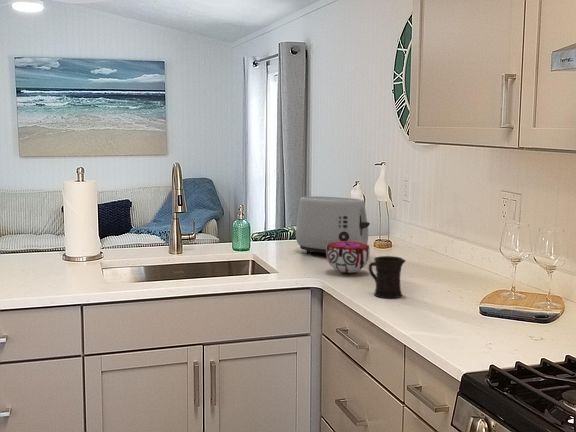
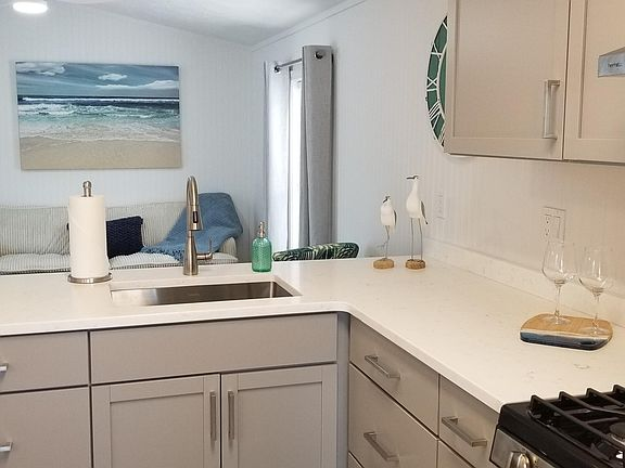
- toaster [295,195,371,254]
- decorative bowl [325,241,371,274]
- mug [368,255,407,299]
